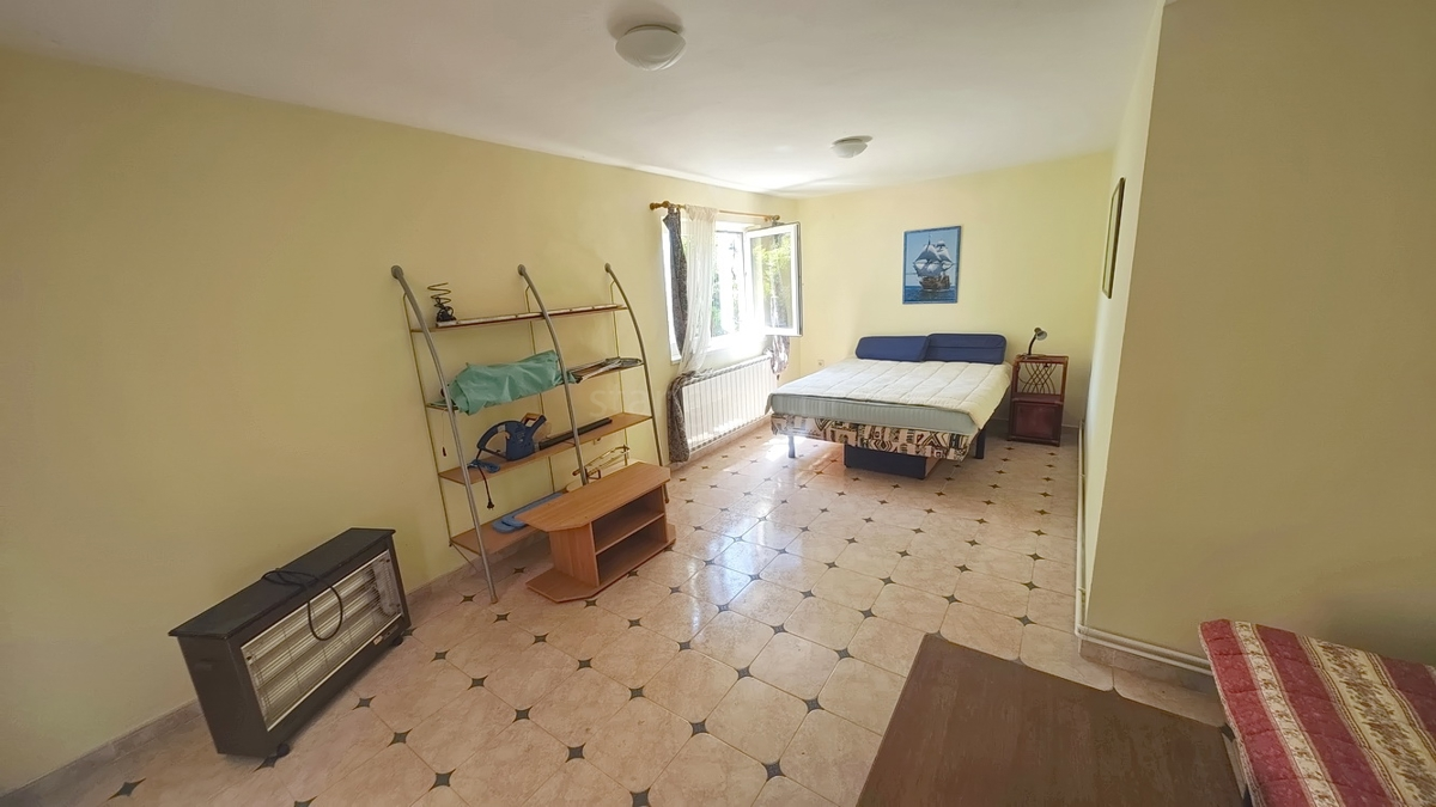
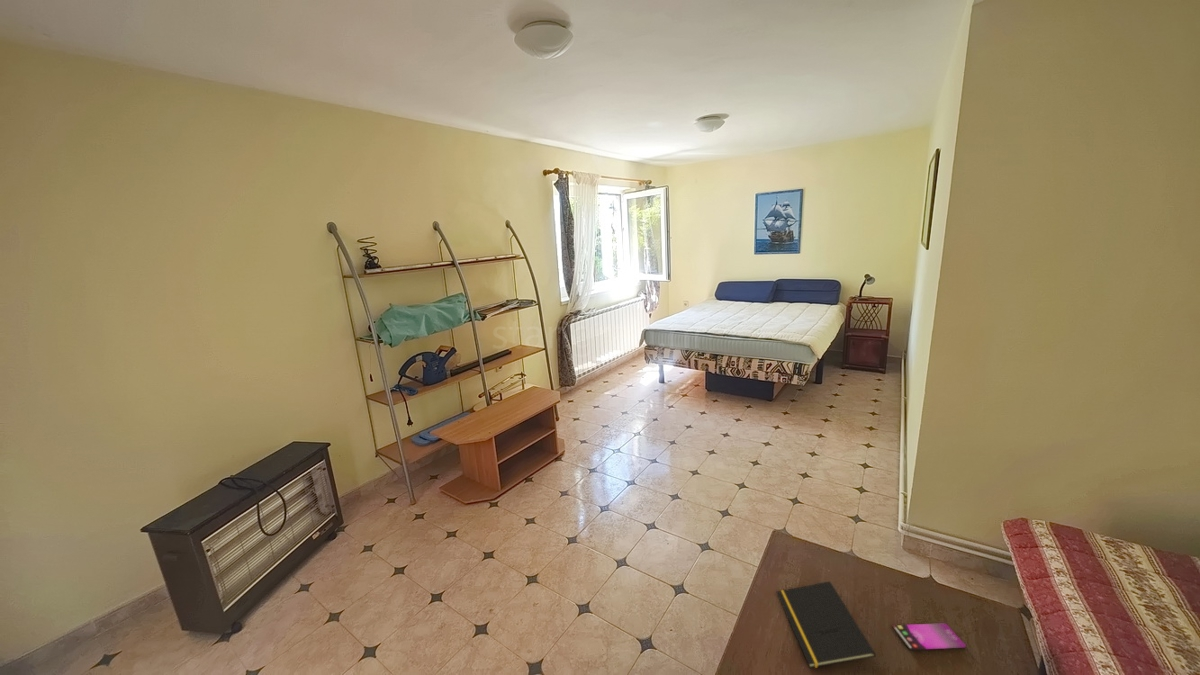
+ smartphone [891,622,967,651]
+ notepad [776,580,877,669]
